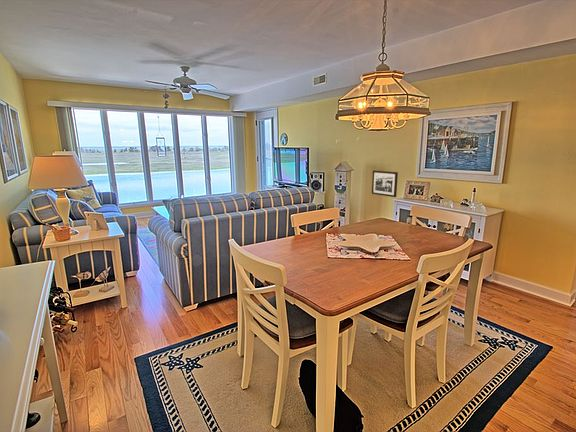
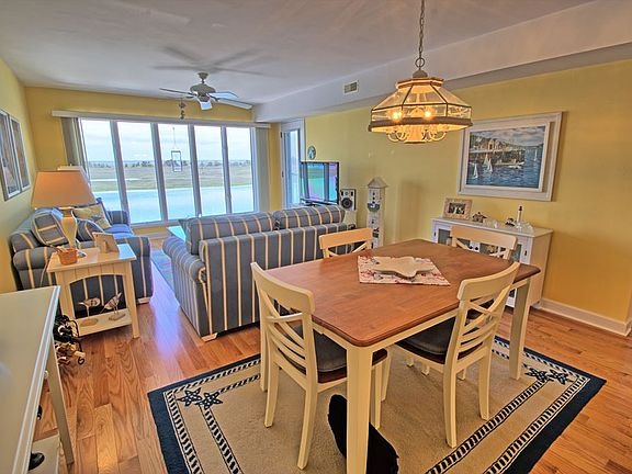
- picture frame [371,170,399,198]
